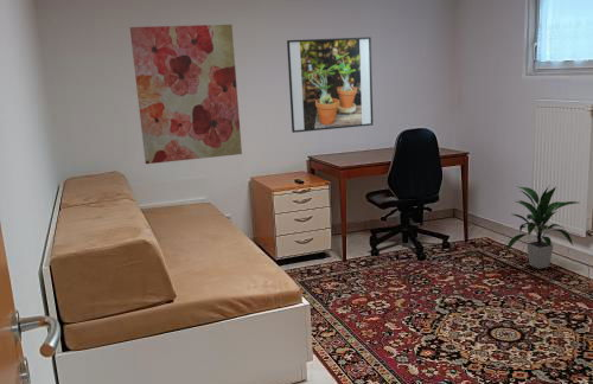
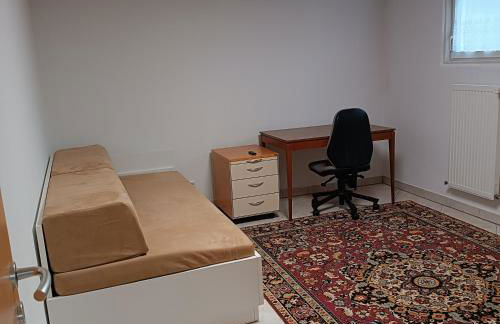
- wall art [129,24,243,165]
- indoor plant [505,185,579,270]
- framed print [286,36,375,134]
